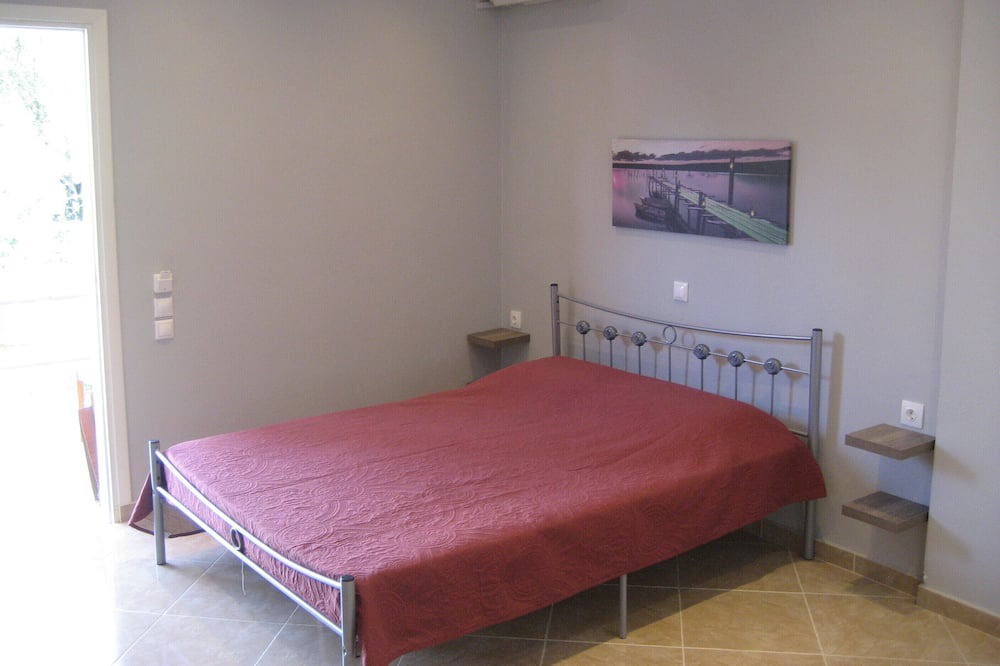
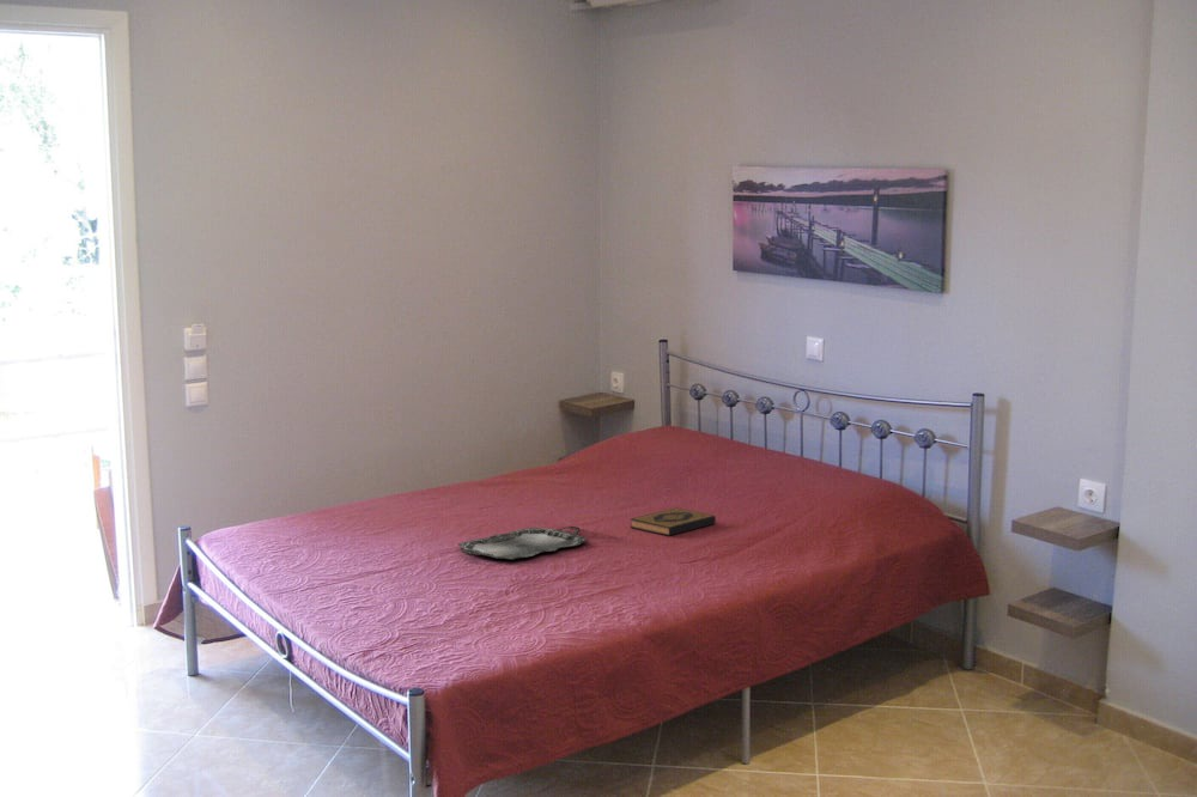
+ hardback book [630,506,717,536]
+ serving tray [457,525,589,561]
